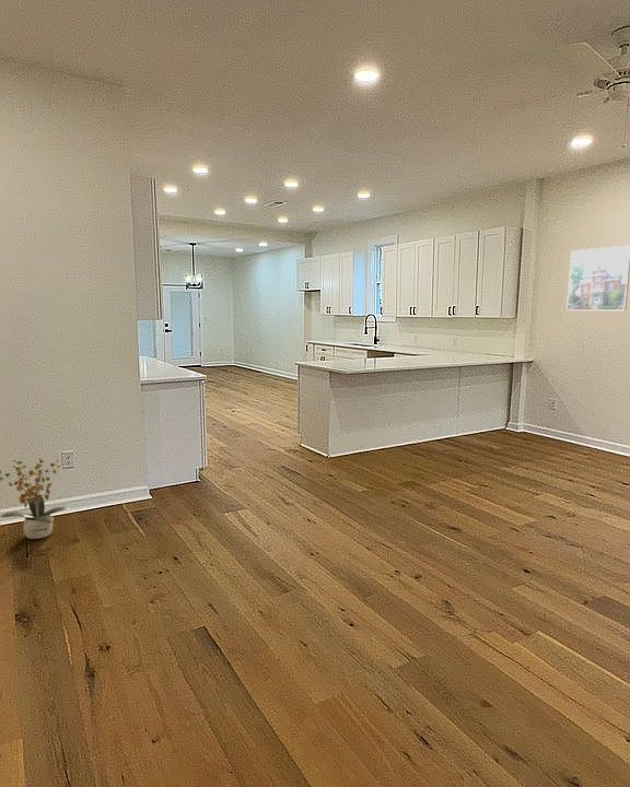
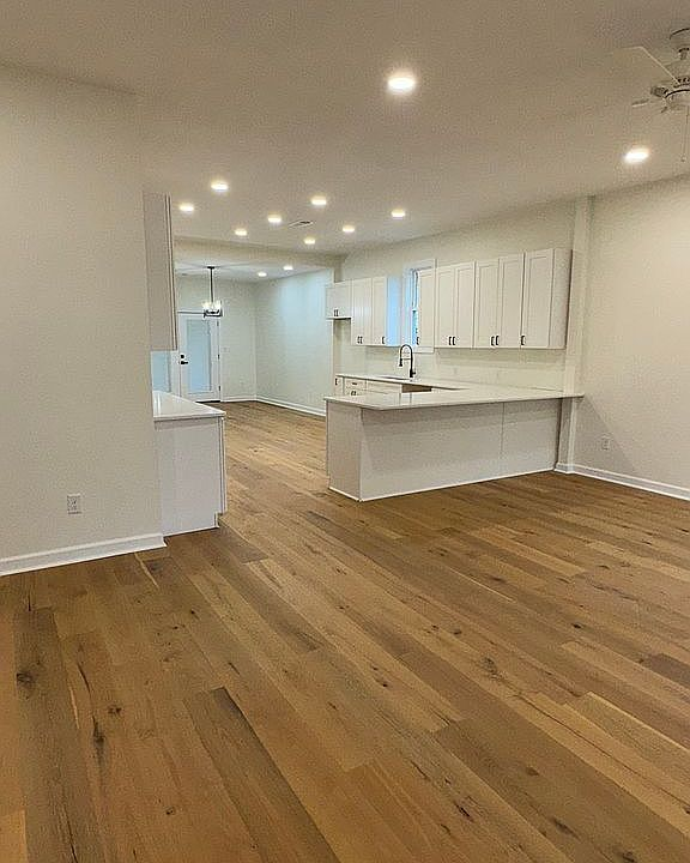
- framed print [565,244,630,312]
- potted plant [0,457,70,540]
